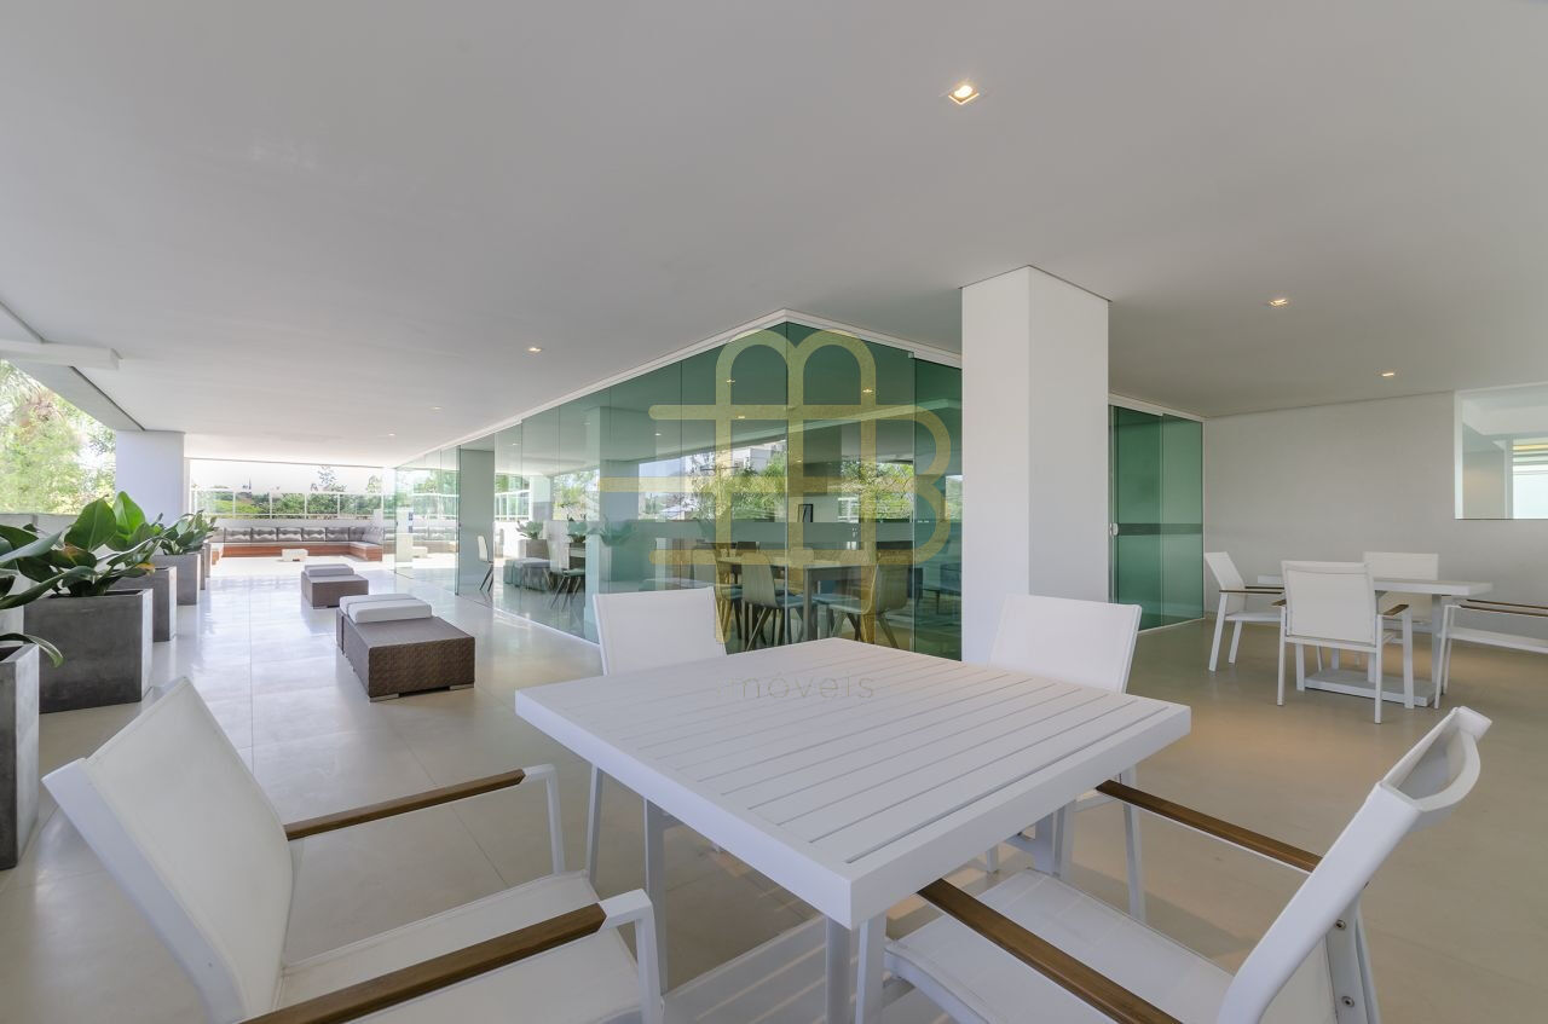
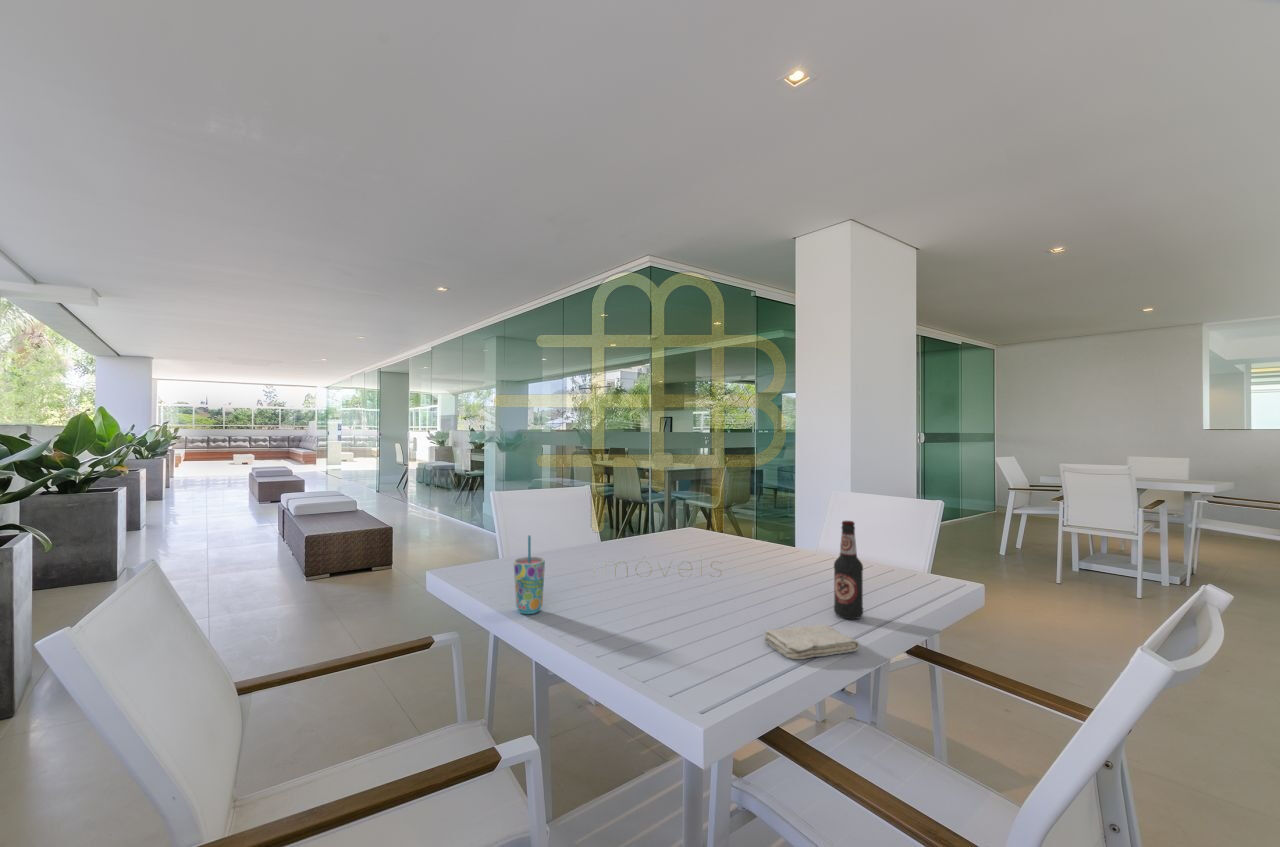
+ washcloth [763,624,861,660]
+ cup [513,534,546,615]
+ bottle [833,520,864,620]
